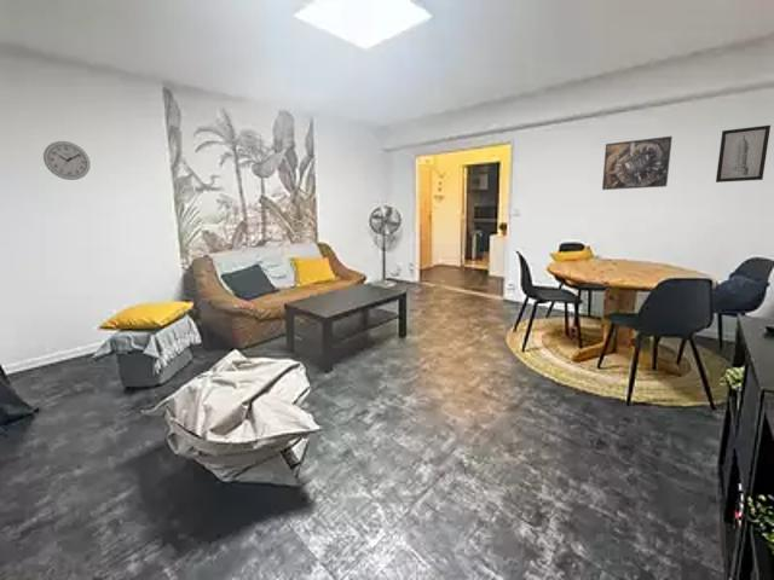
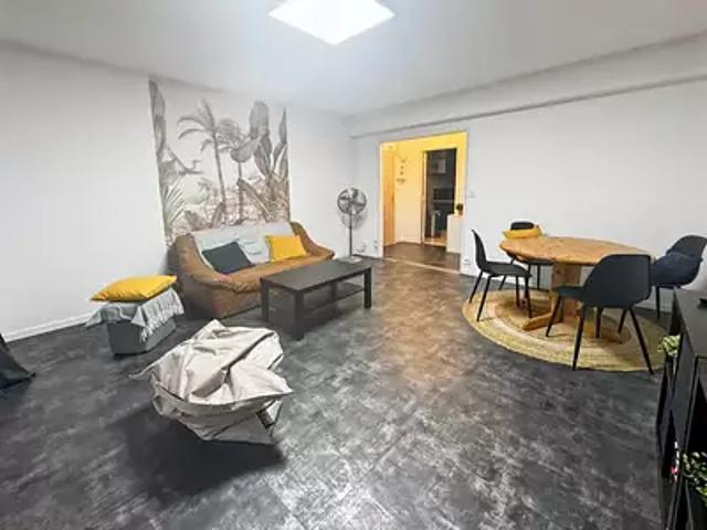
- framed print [601,135,674,191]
- wall art [715,124,772,184]
- wall clock [42,140,91,181]
